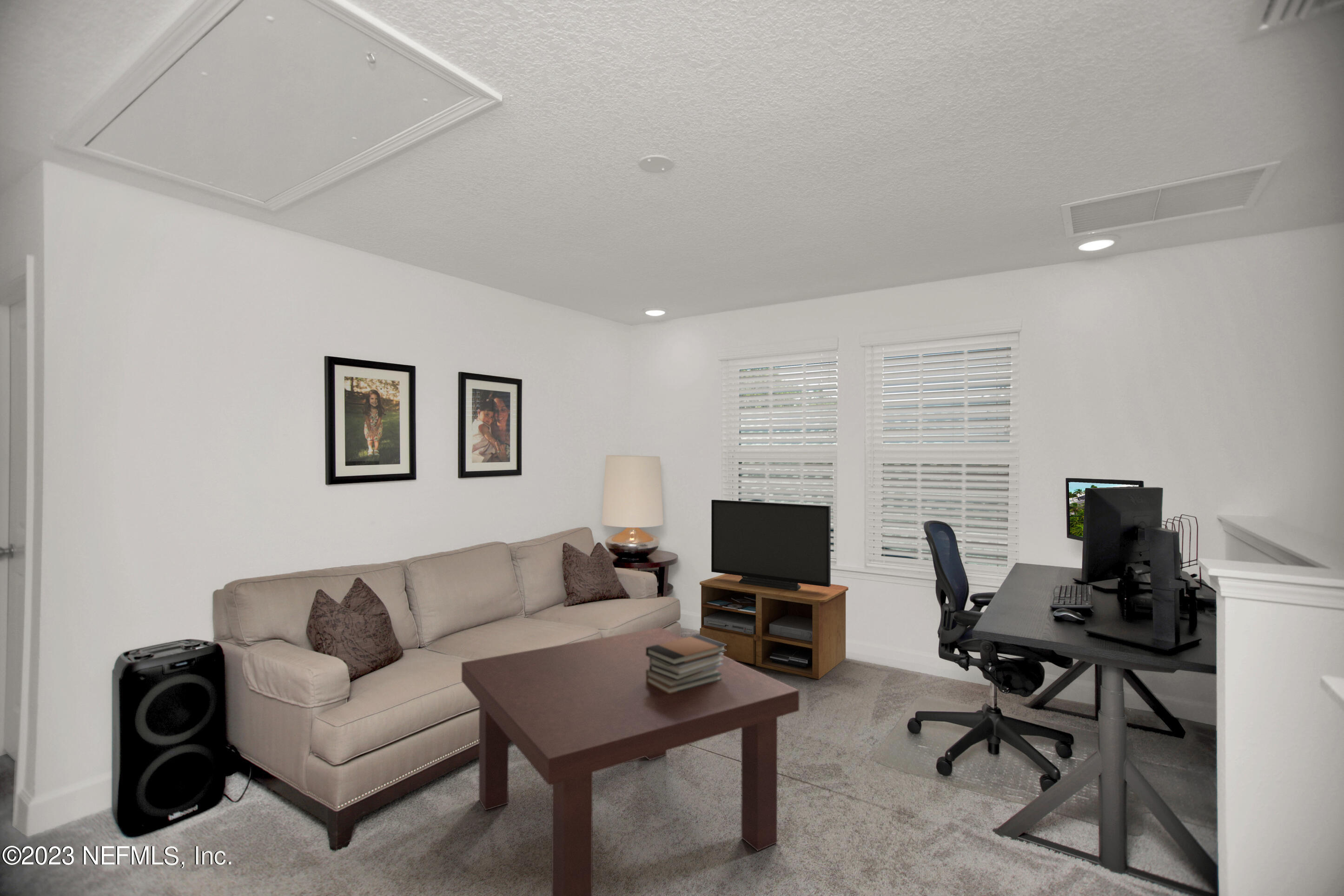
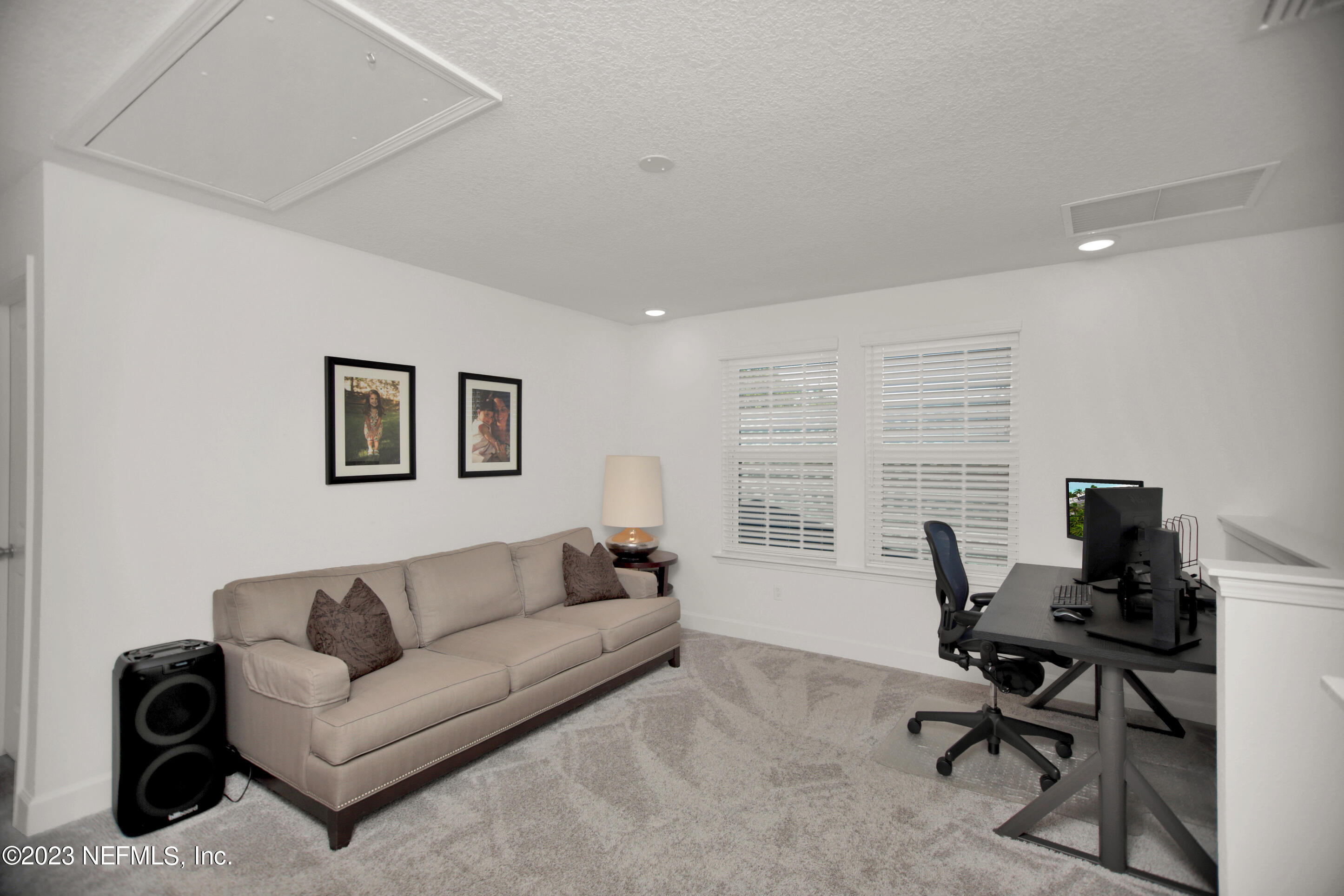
- book stack [646,634,727,694]
- coffee table [461,627,800,896]
- tv stand [699,499,849,680]
